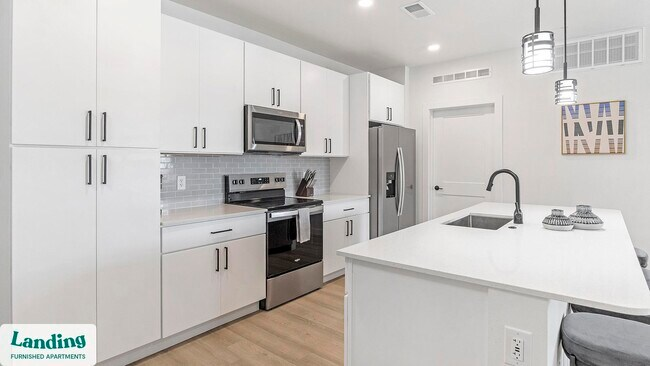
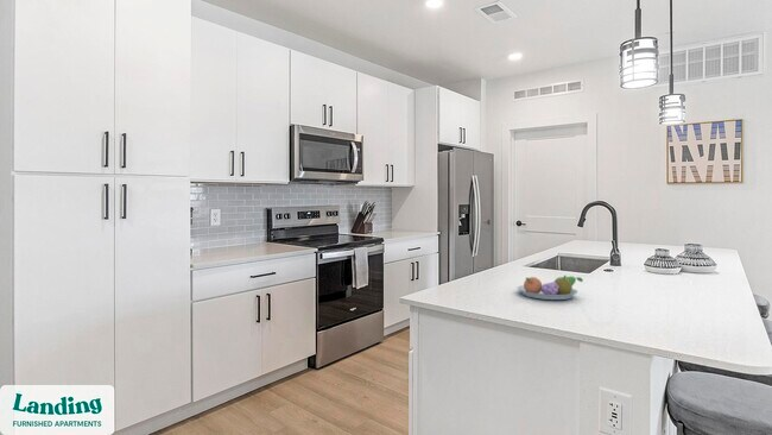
+ fruit bowl [515,275,584,301]
